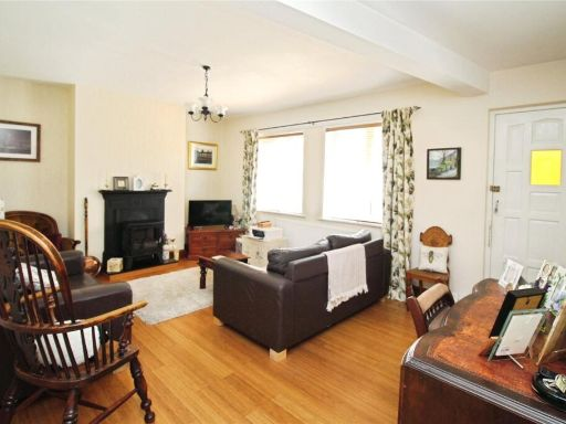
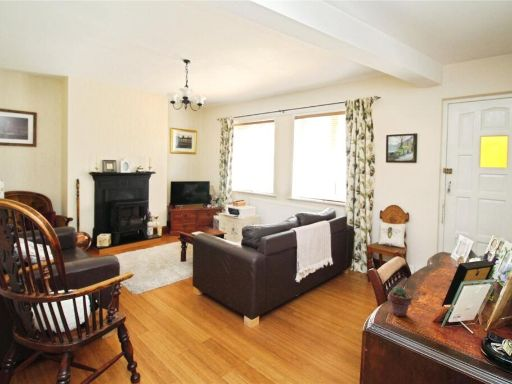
+ potted succulent [388,285,413,317]
